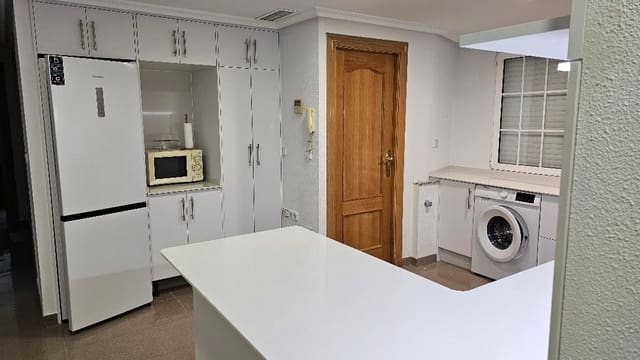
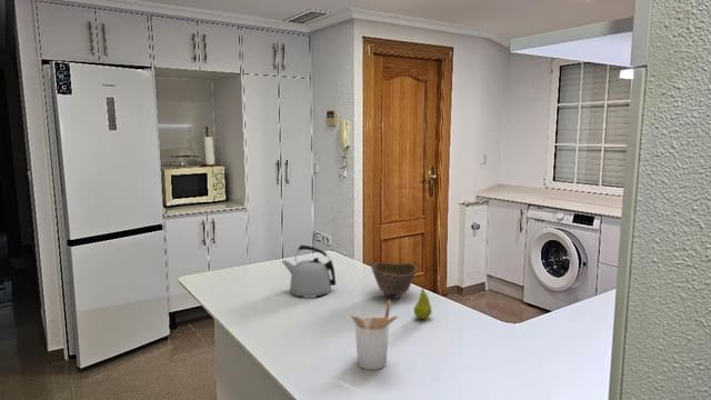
+ fruit [413,286,433,320]
+ bowl [370,261,418,299]
+ utensil holder [350,299,399,371]
+ kettle [281,244,338,299]
